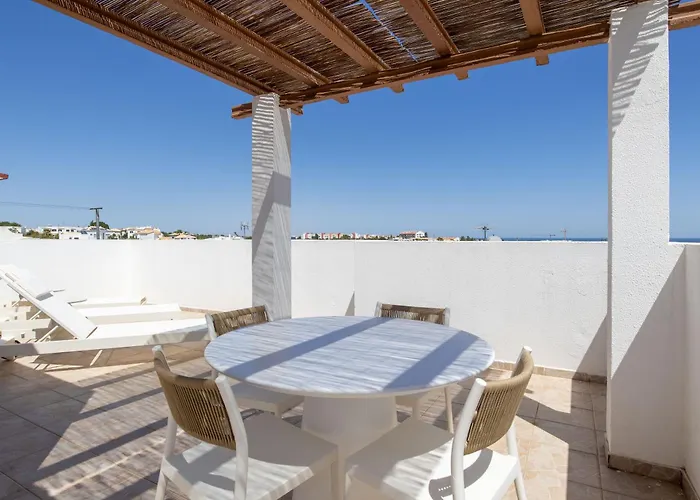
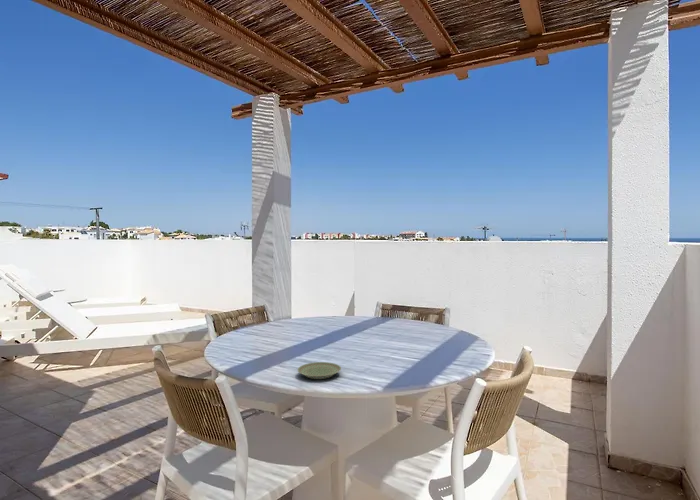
+ plate [296,361,342,380]
